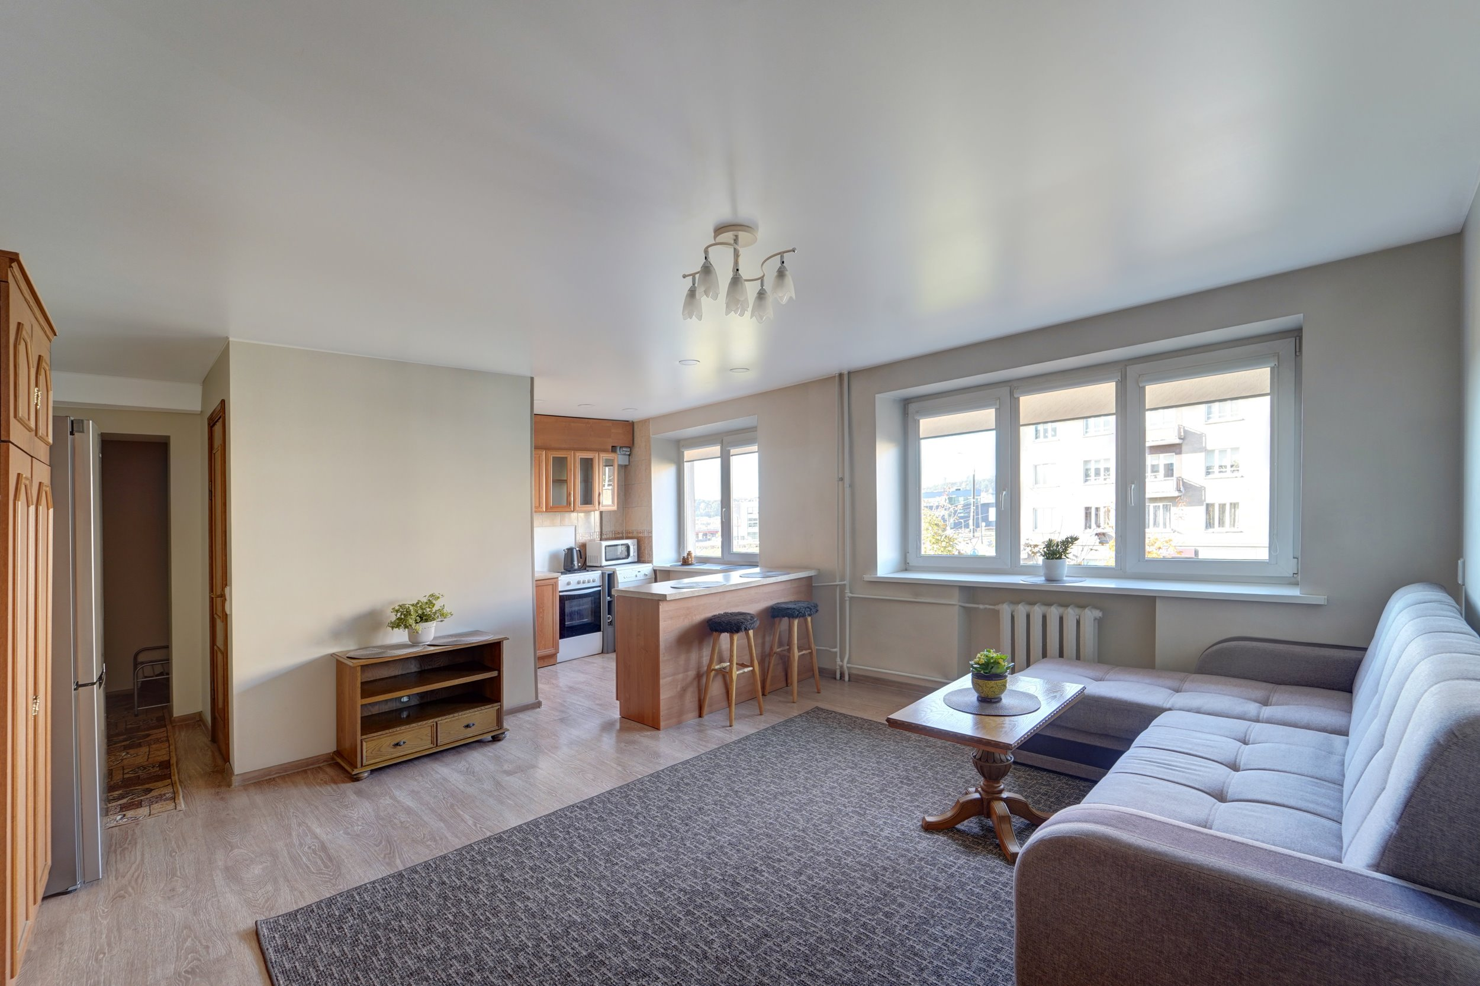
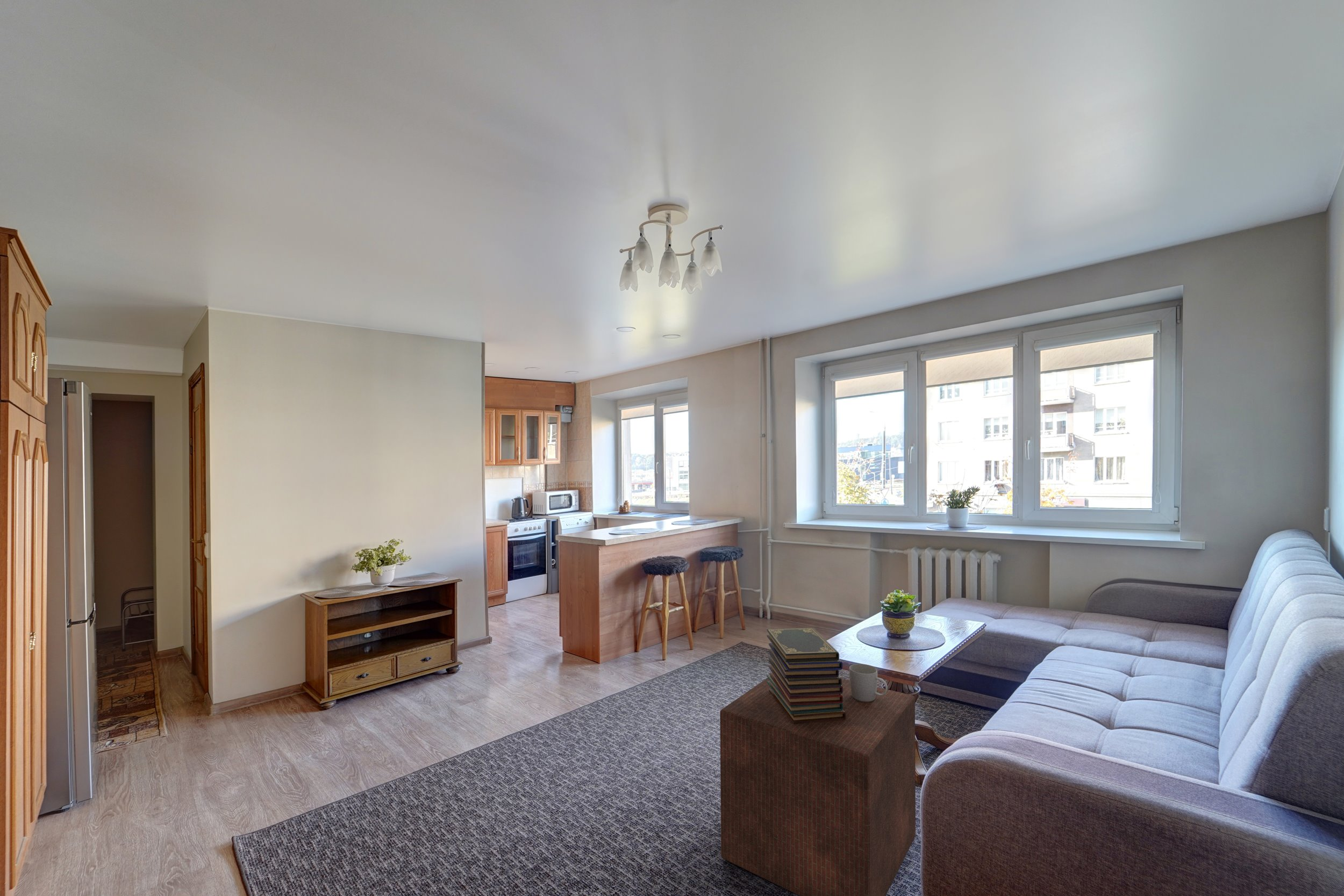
+ ottoman [719,677,916,896]
+ mug [849,663,888,702]
+ book stack [766,627,846,724]
